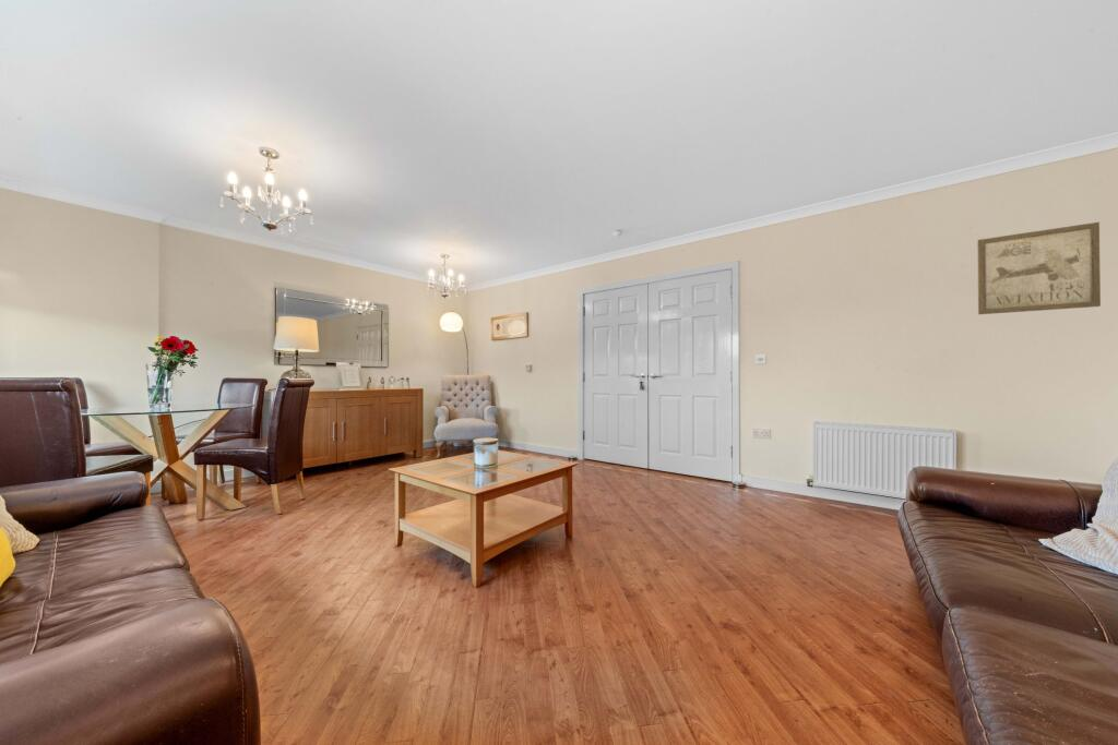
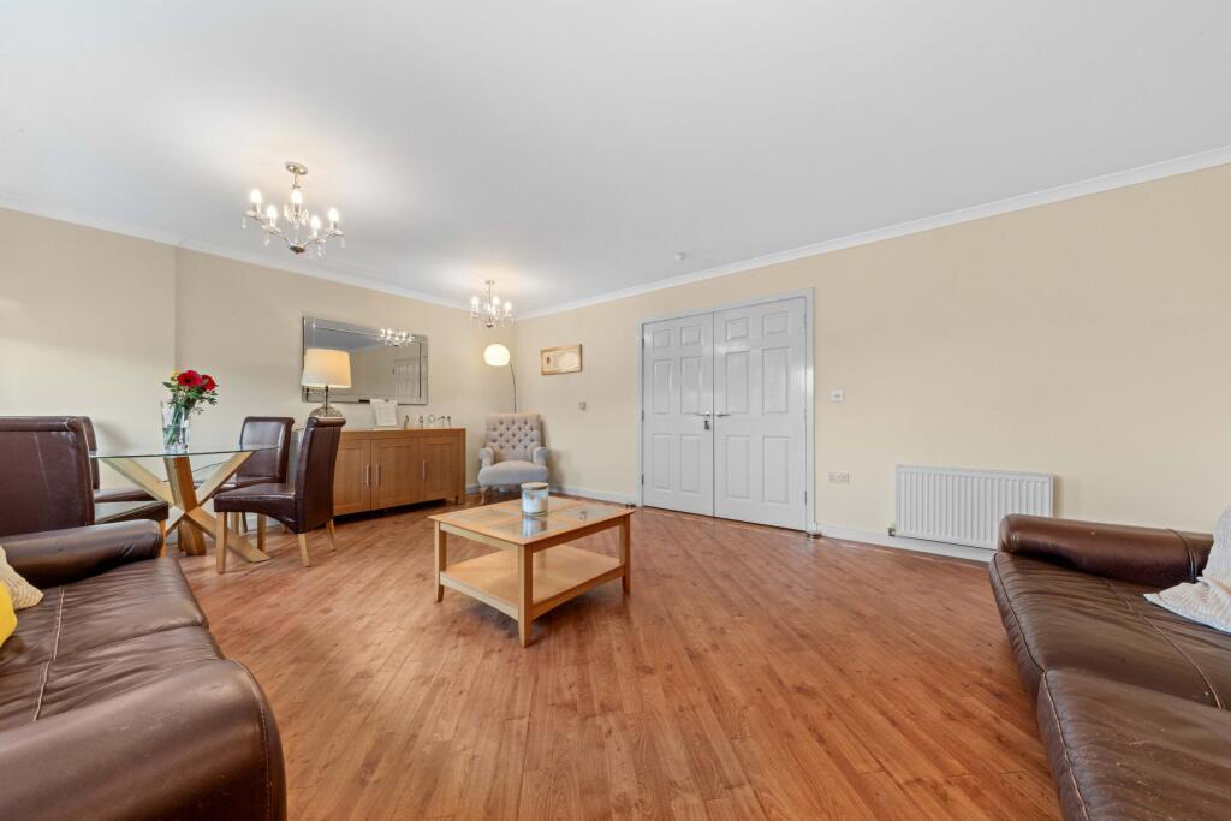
- wall art [976,221,1102,315]
